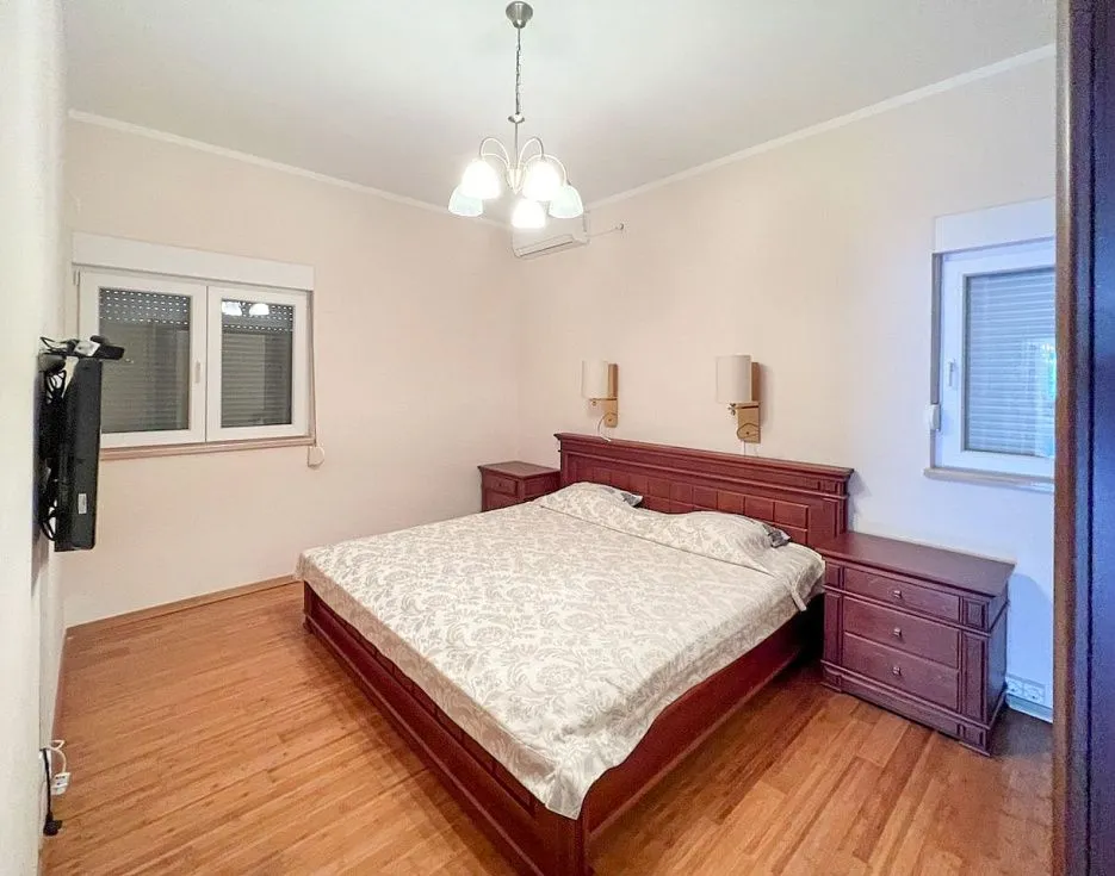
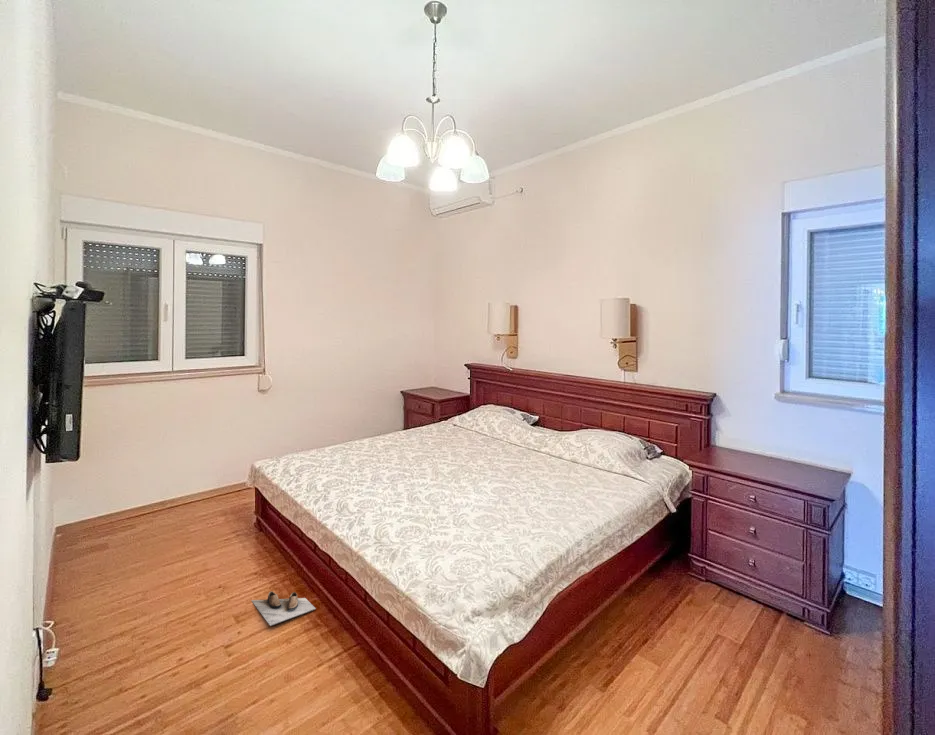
+ shoe [250,590,317,627]
